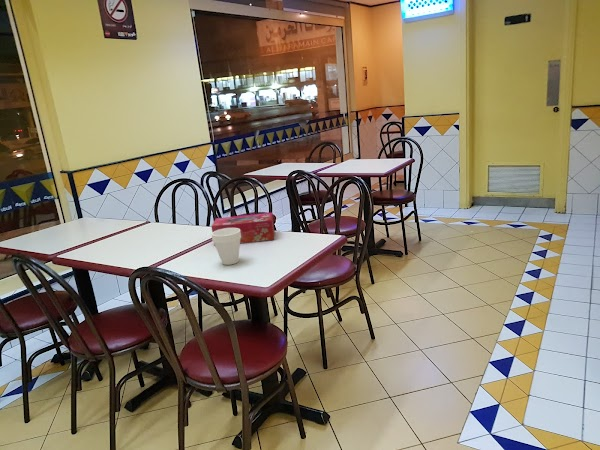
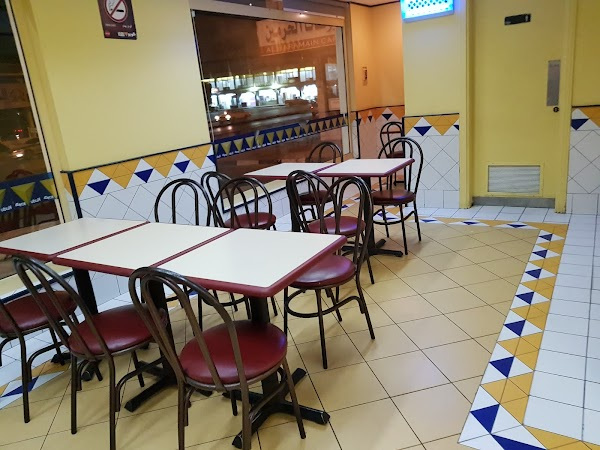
- cup [211,228,241,266]
- tissue box [211,212,275,247]
